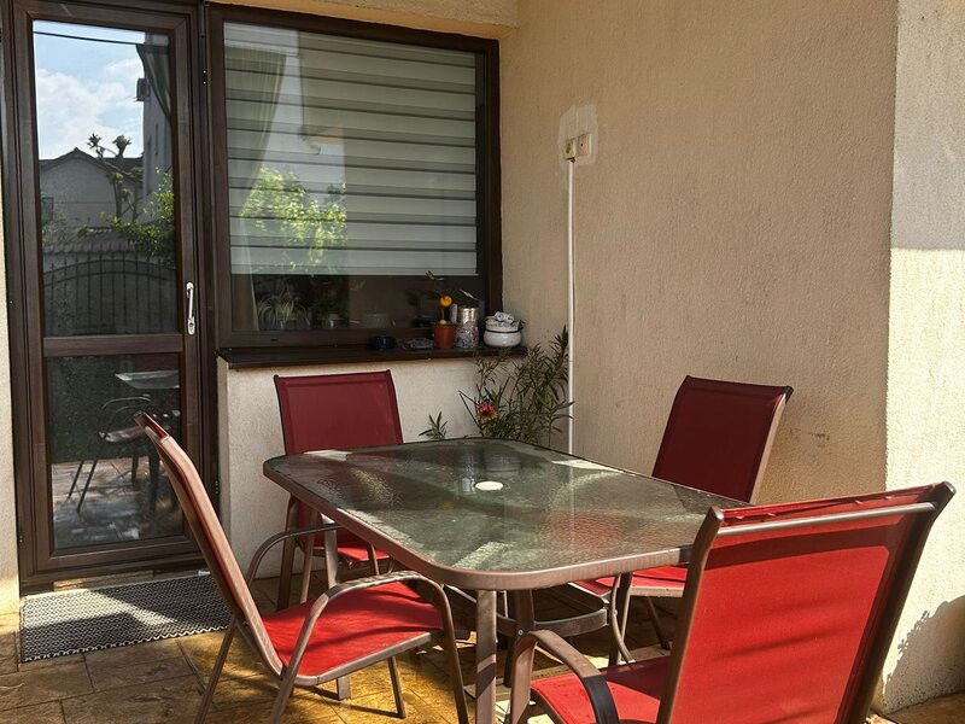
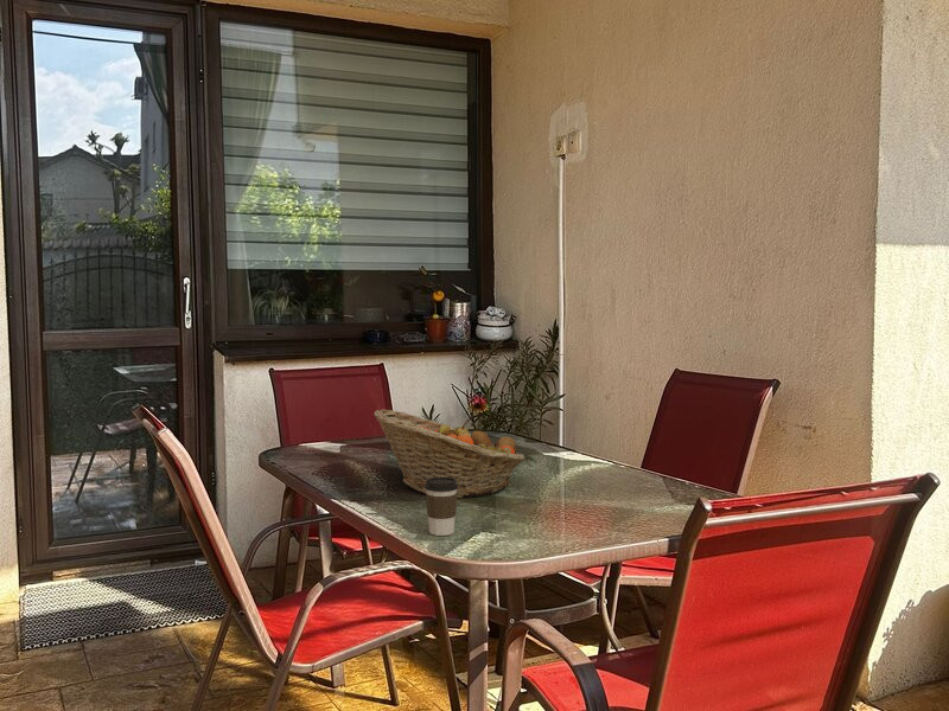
+ fruit basket [372,409,526,499]
+ coffee cup [425,478,458,537]
